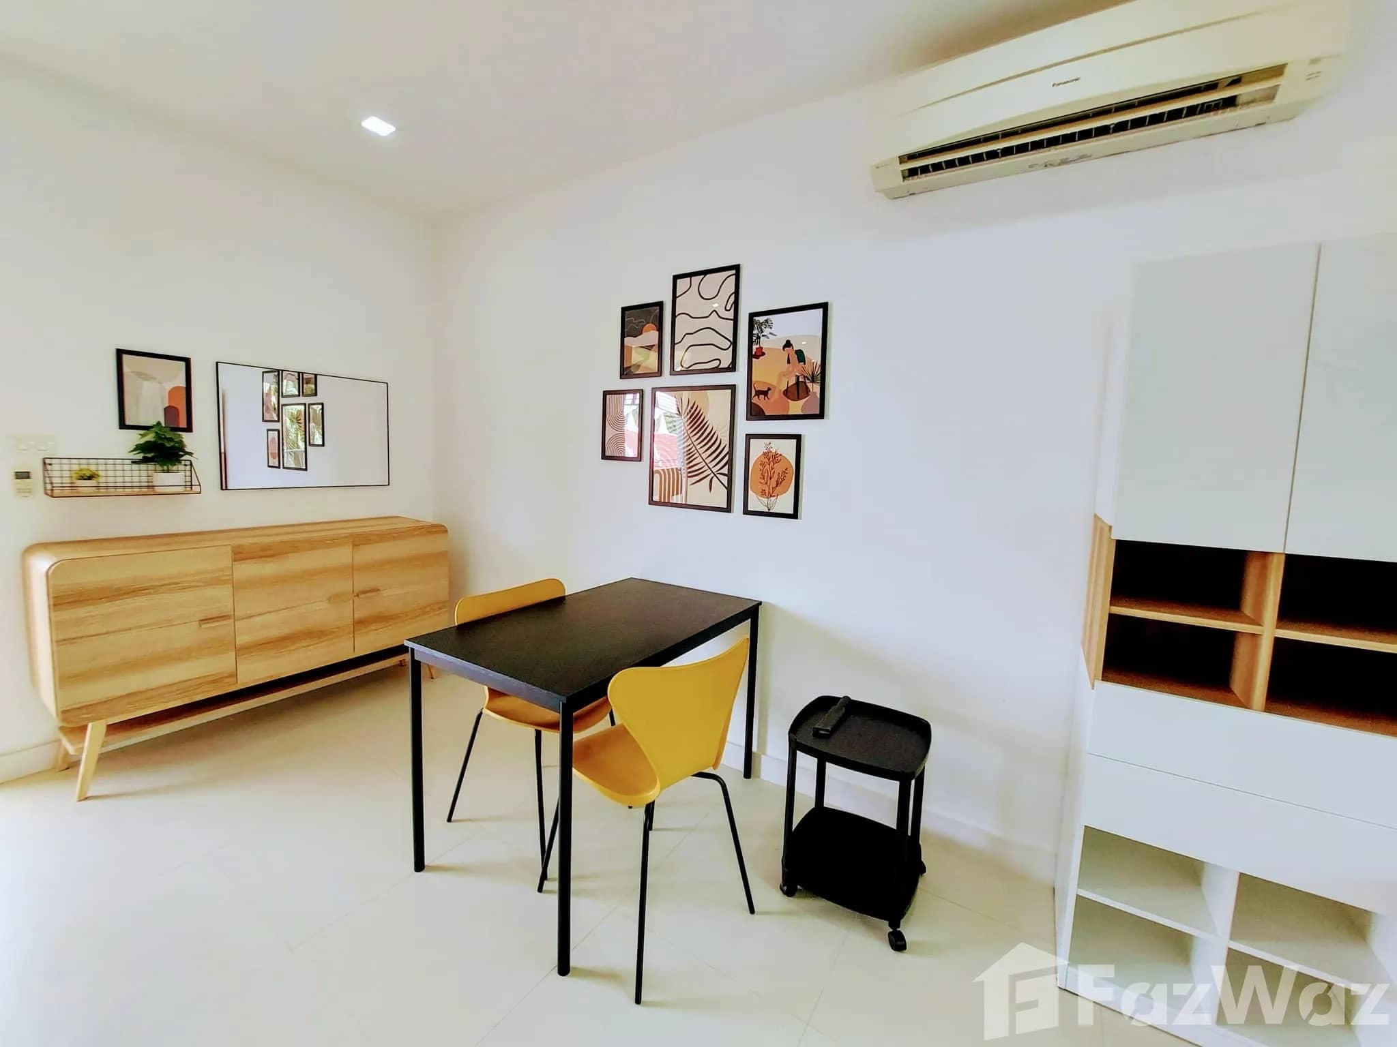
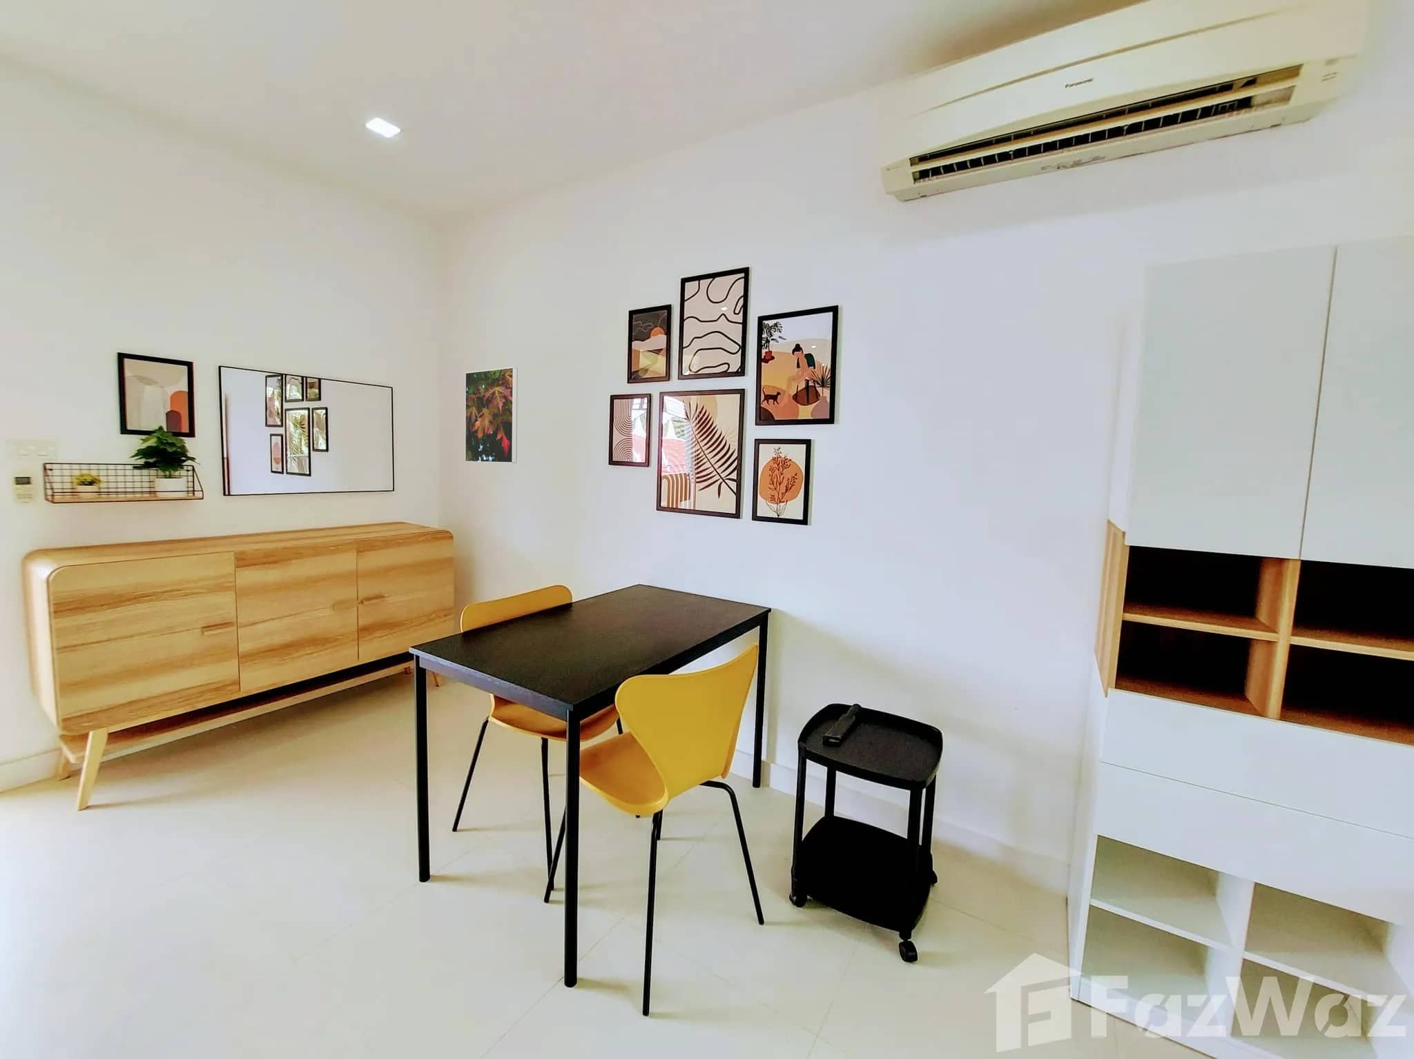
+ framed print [464,367,519,464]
